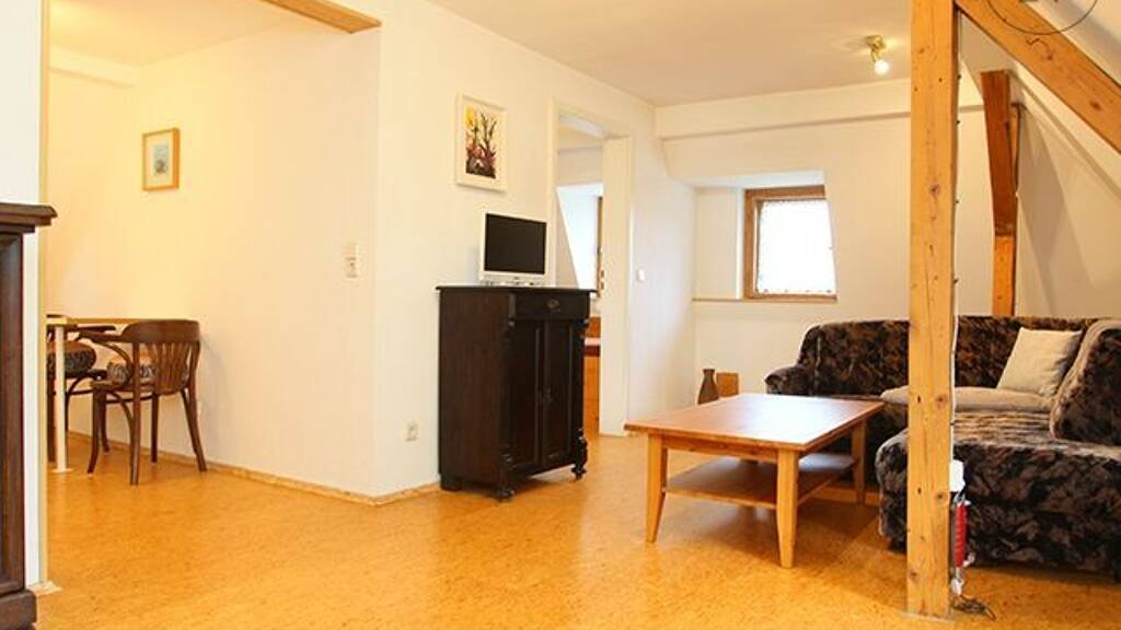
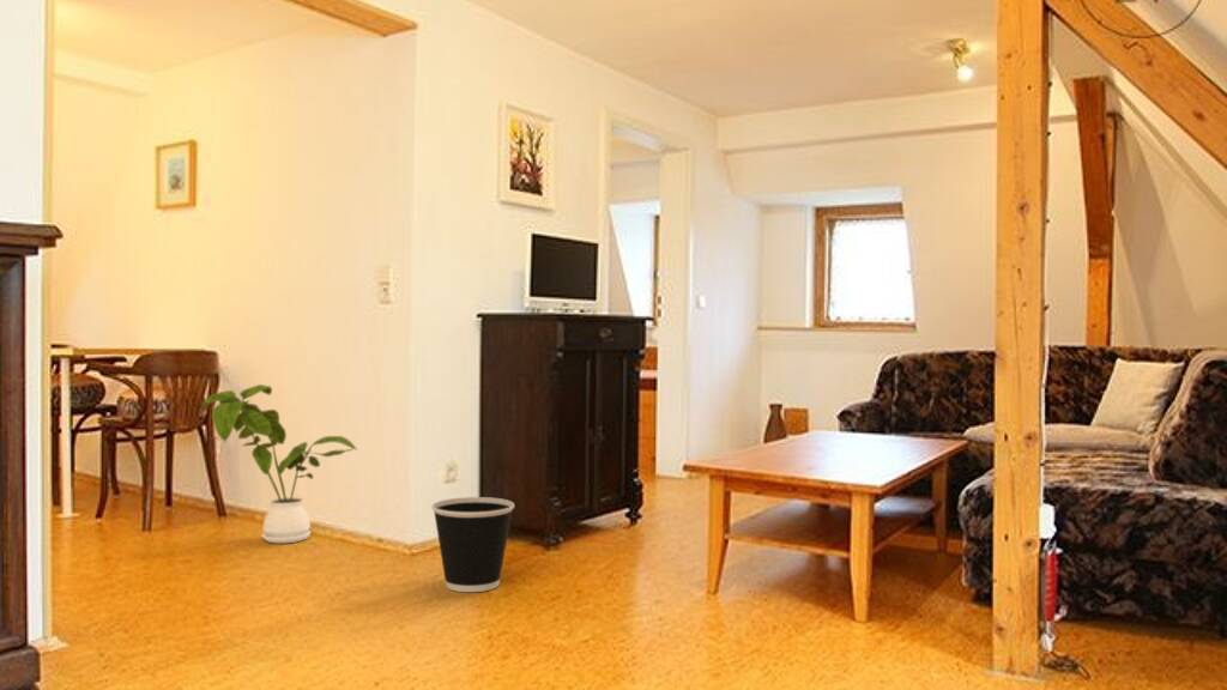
+ wastebasket [430,496,515,593]
+ house plant [201,383,359,544]
